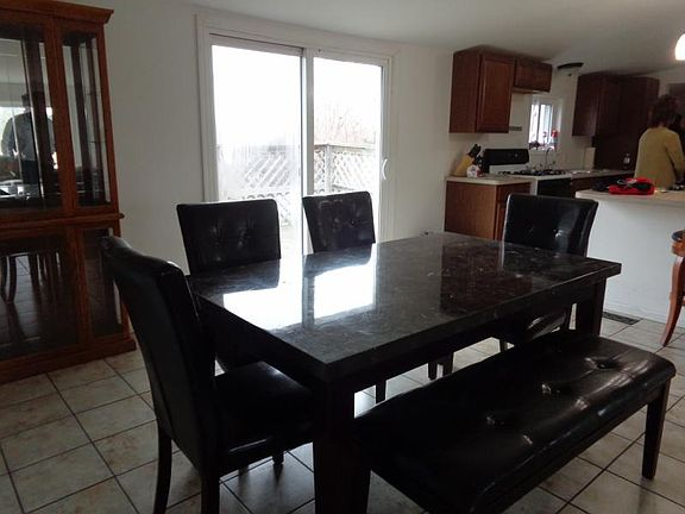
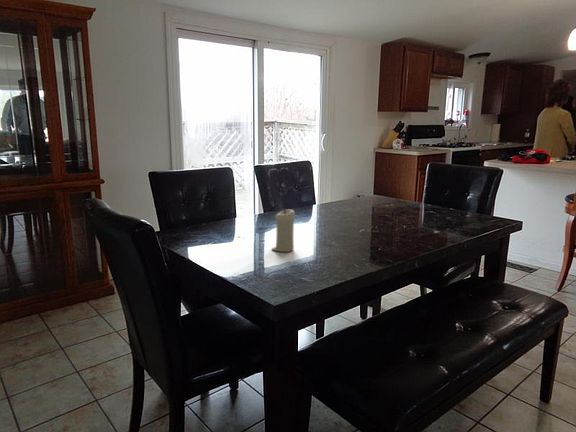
+ candle [271,208,296,253]
